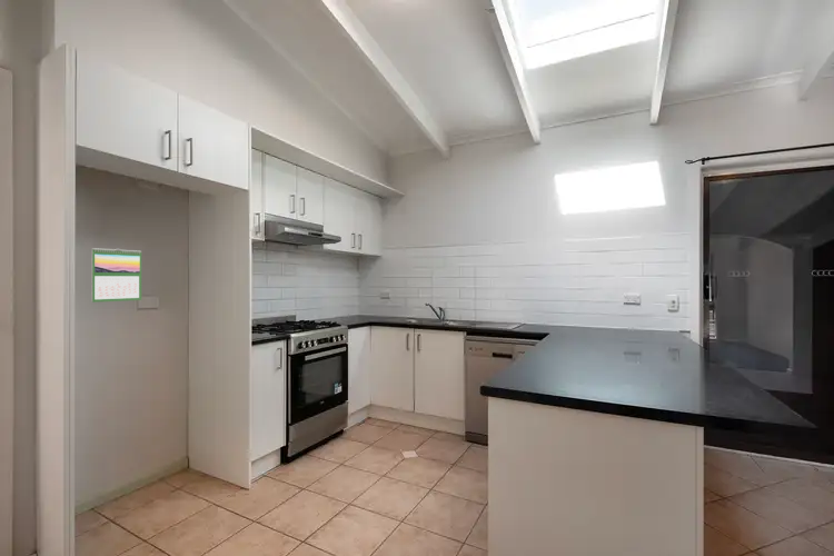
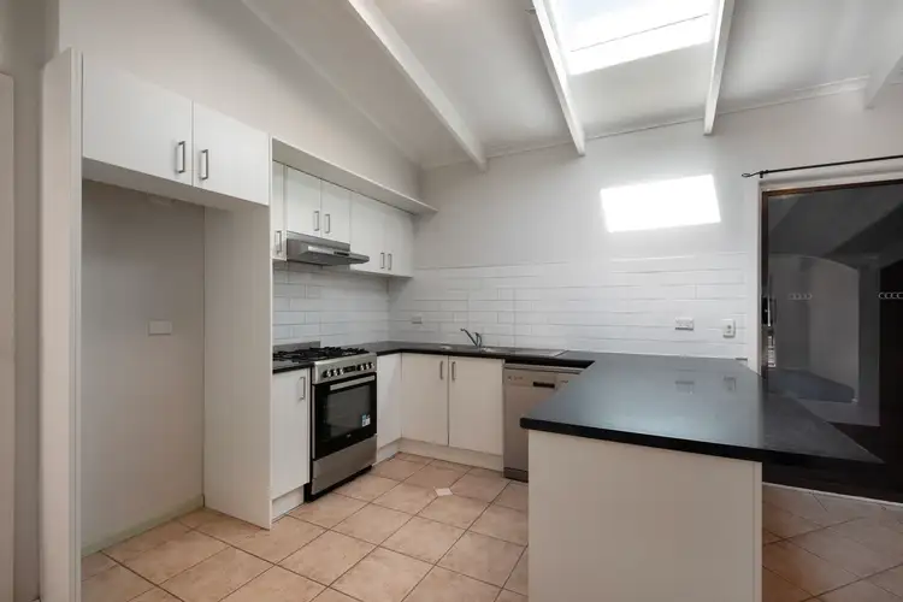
- calendar [91,247,142,304]
